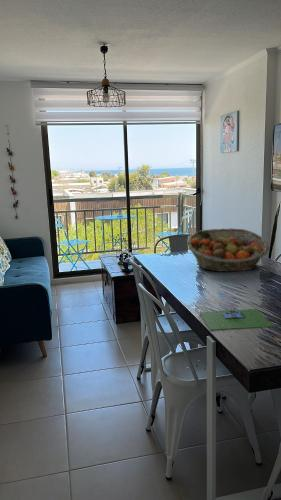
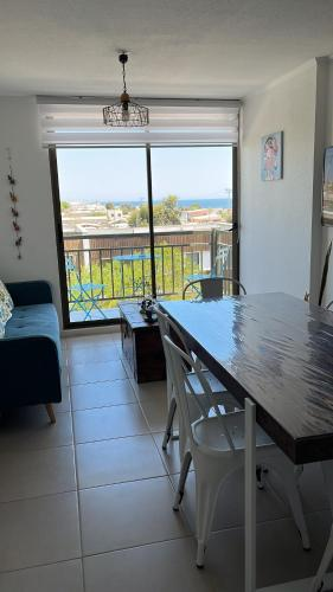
- fruit basket [186,227,270,273]
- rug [199,308,274,331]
